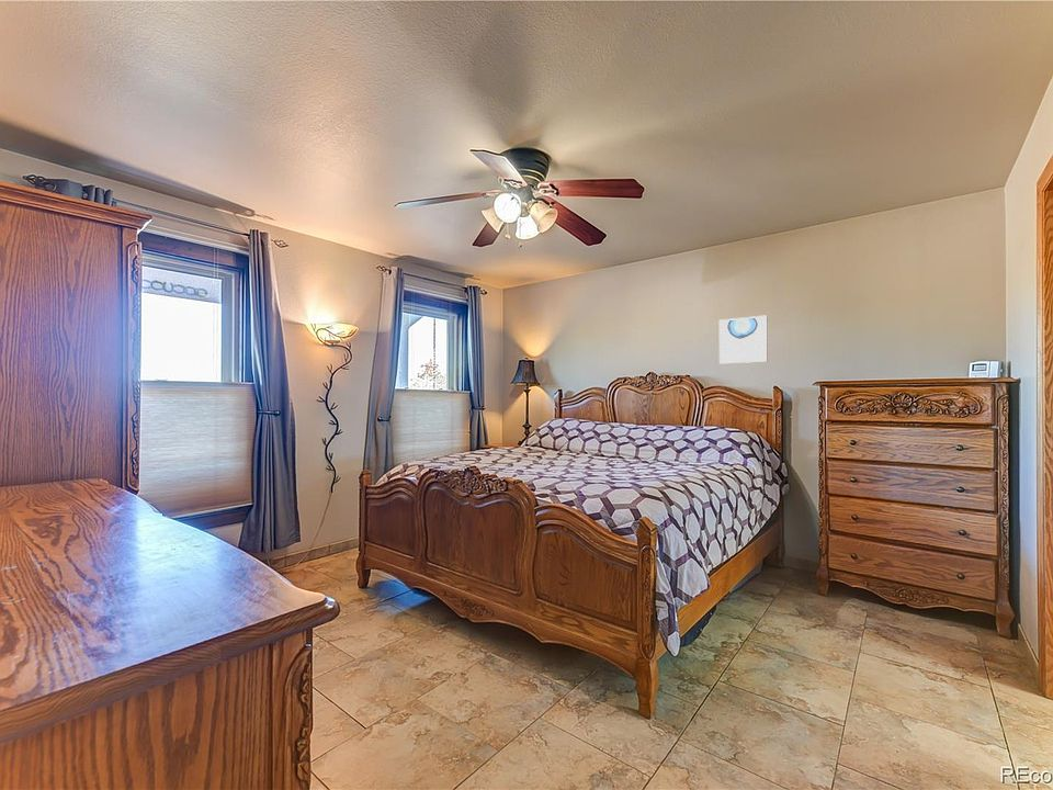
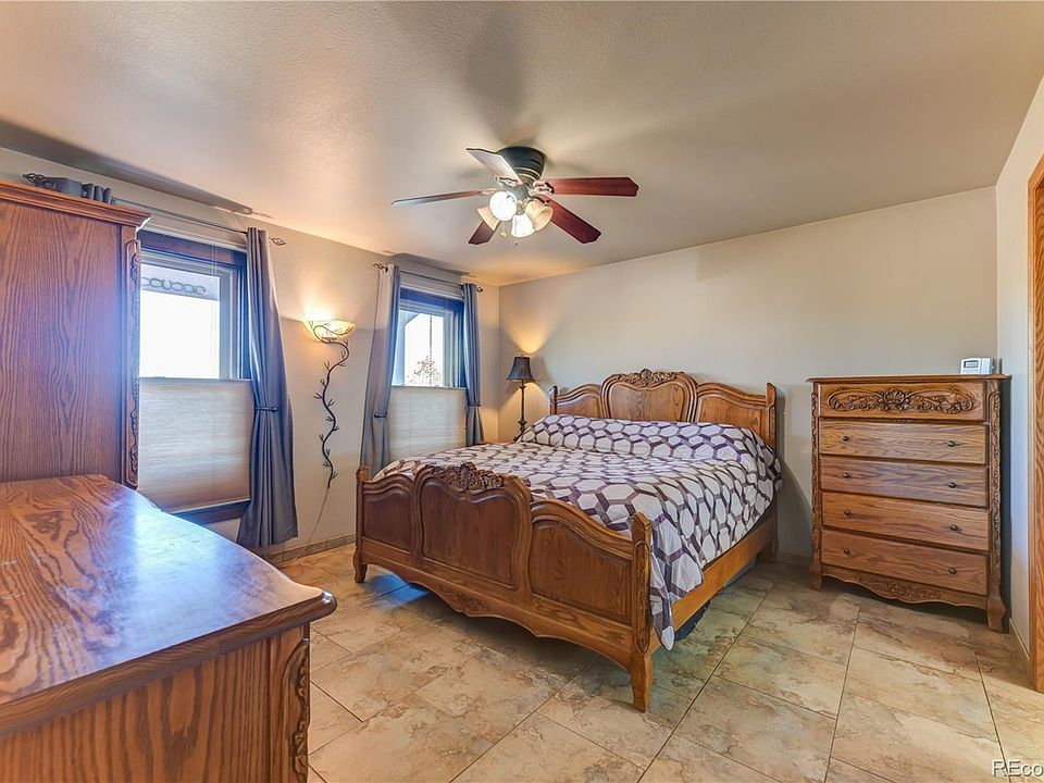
- wall art [718,315,769,365]
